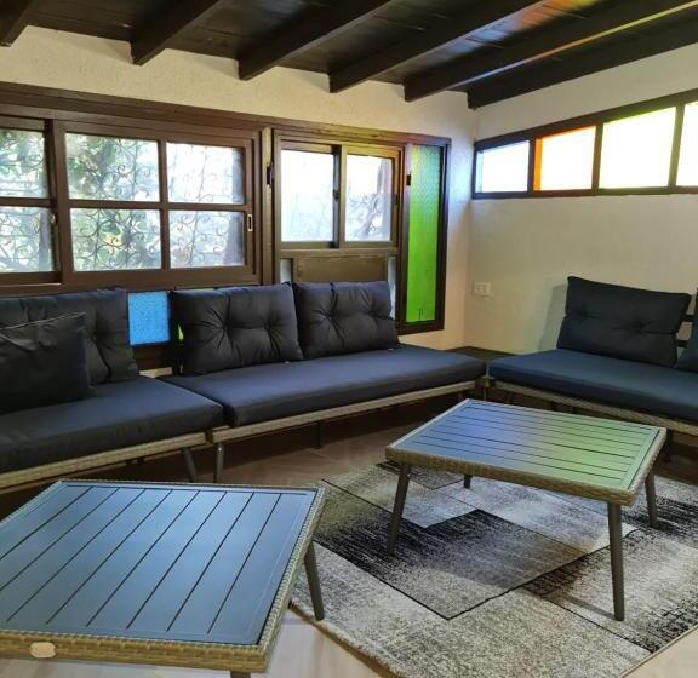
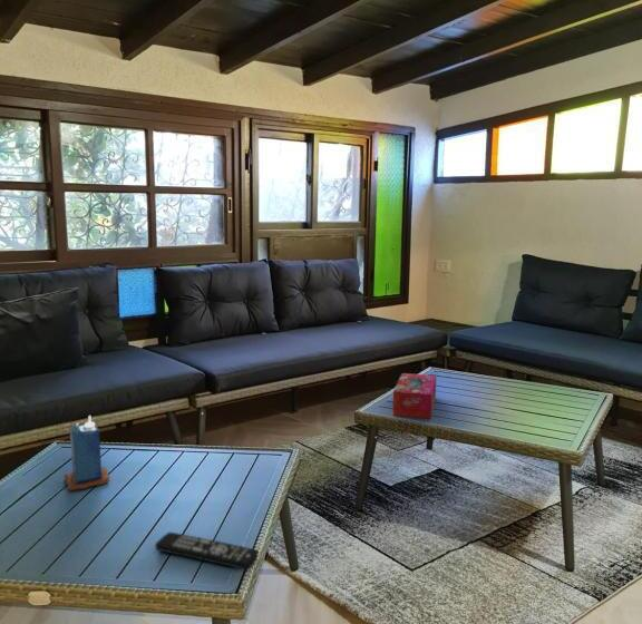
+ remote control [154,532,260,571]
+ tissue box [391,372,437,420]
+ candle [64,415,110,493]
